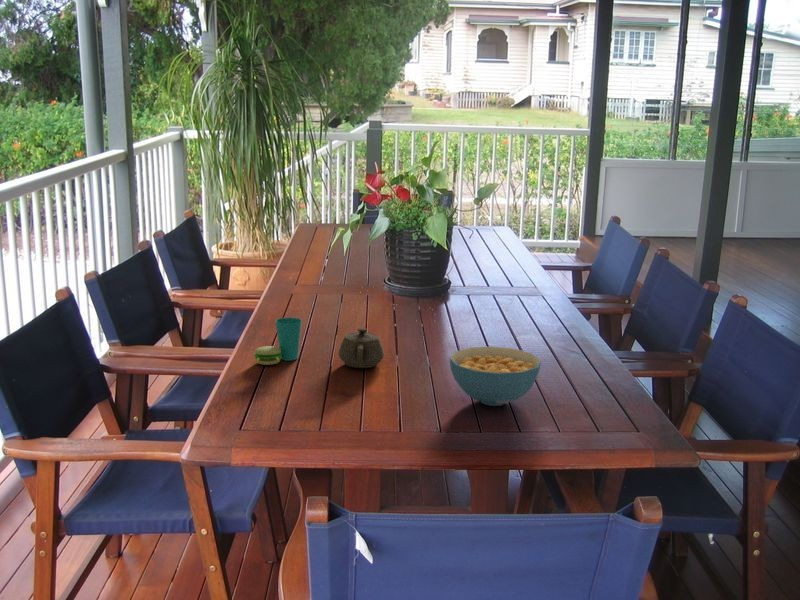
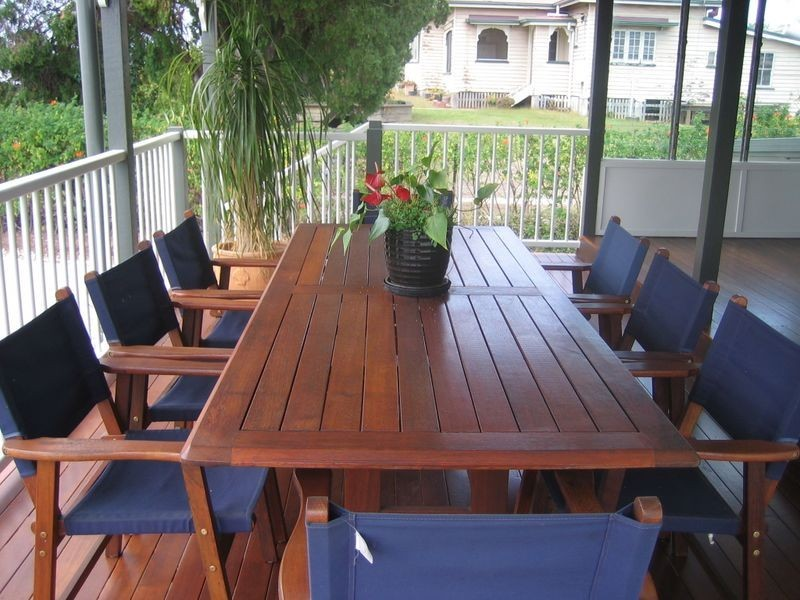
- cereal bowl [449,345,542,407]
- cup [253,316,303,366]
- teapot [338,326,385,369]
